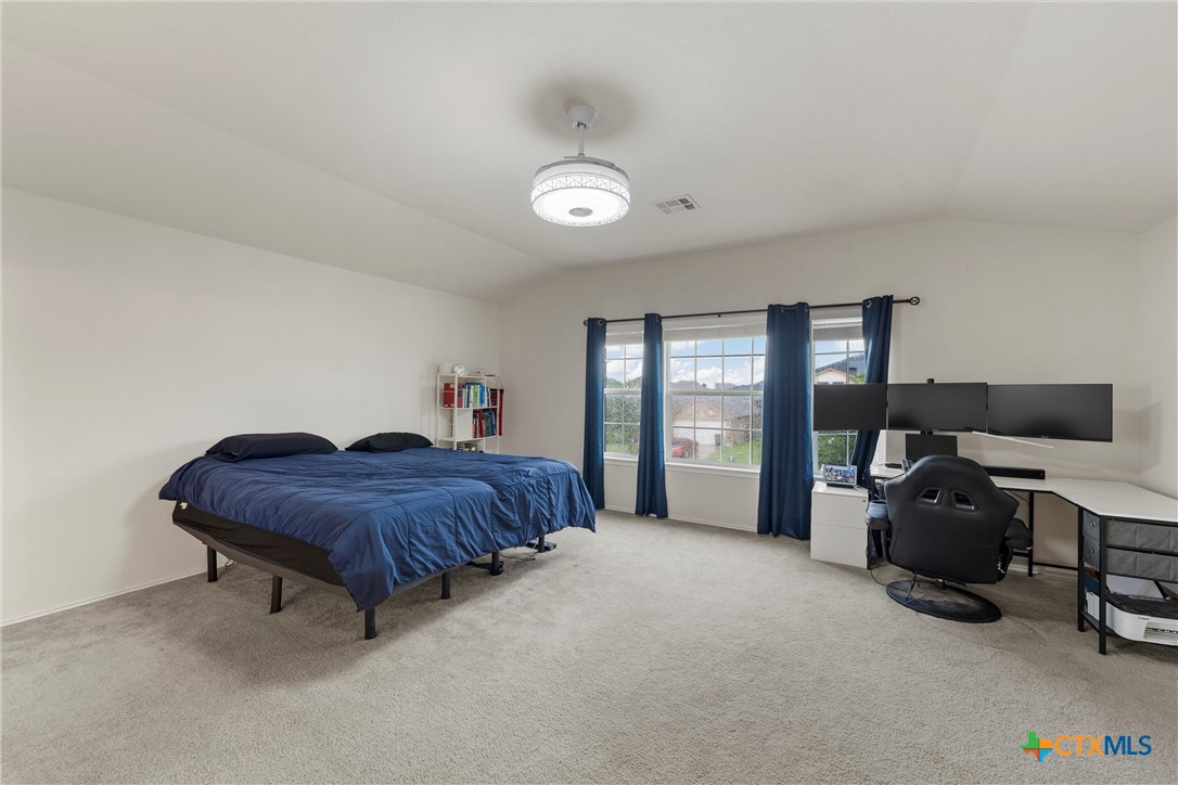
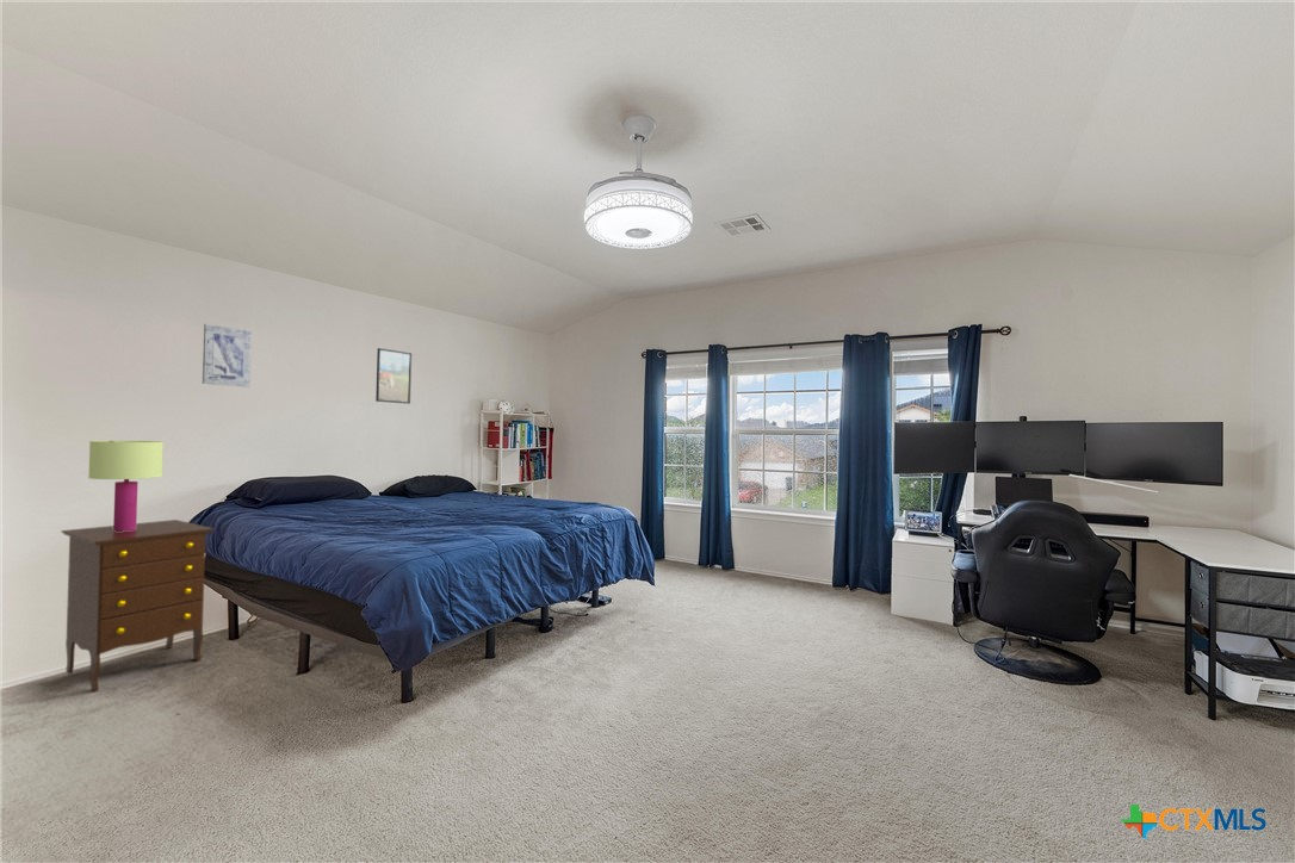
+ dresser [60,519,215,693]
+ wall art [202,323,253,389]
+ table lamp [87,440,165,532]
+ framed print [374,347,413,405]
